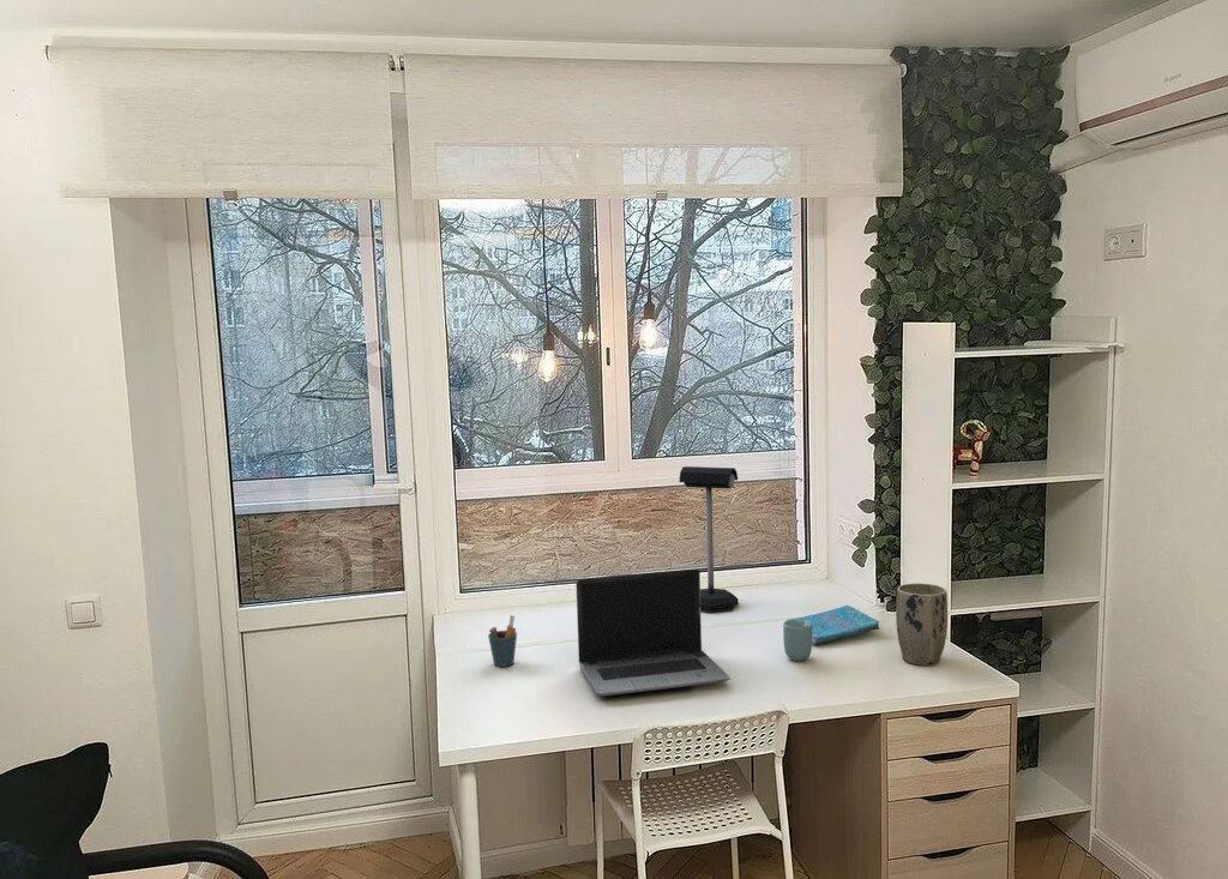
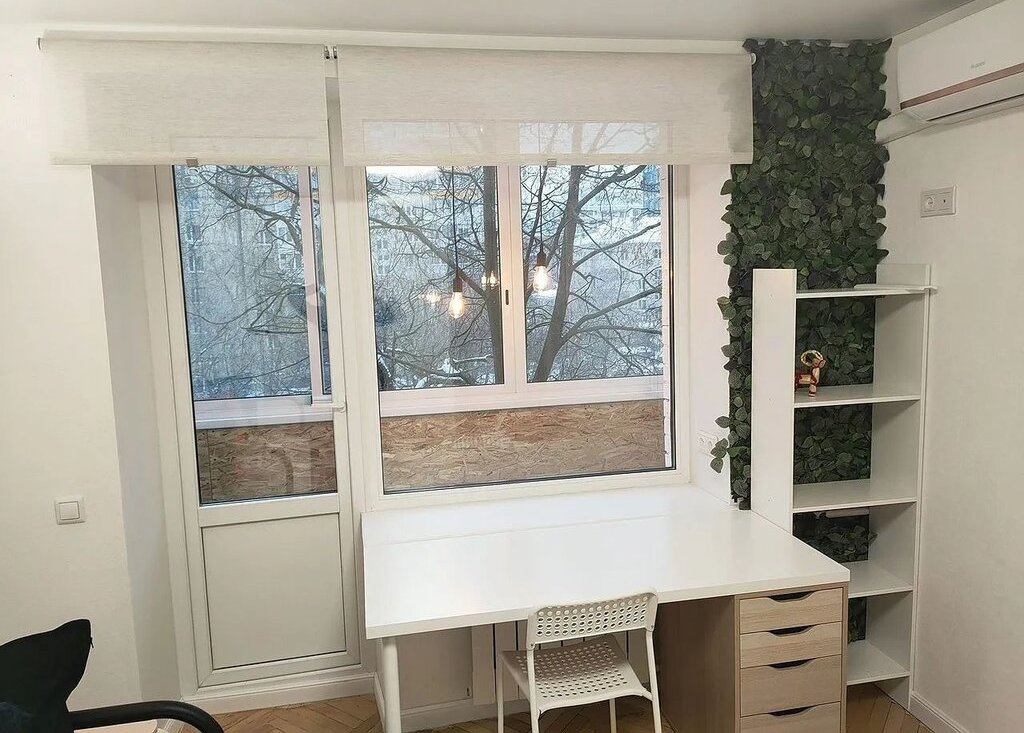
- pen holder [487,614,518,668]
- cup [782,619,813,662]
- laptop computer [576,568,732,697]
- mailbox [678,465,740,613]
- plant pot [895,582,949,667]
- cover [789,604,880,646]
